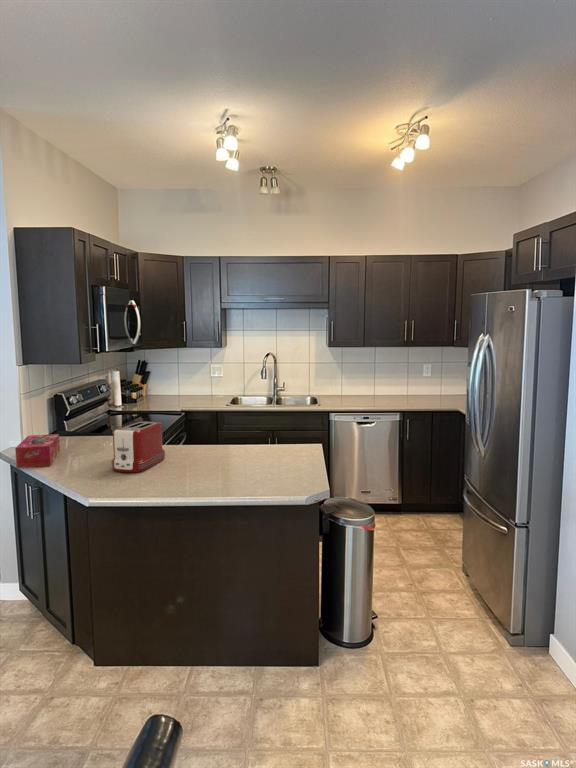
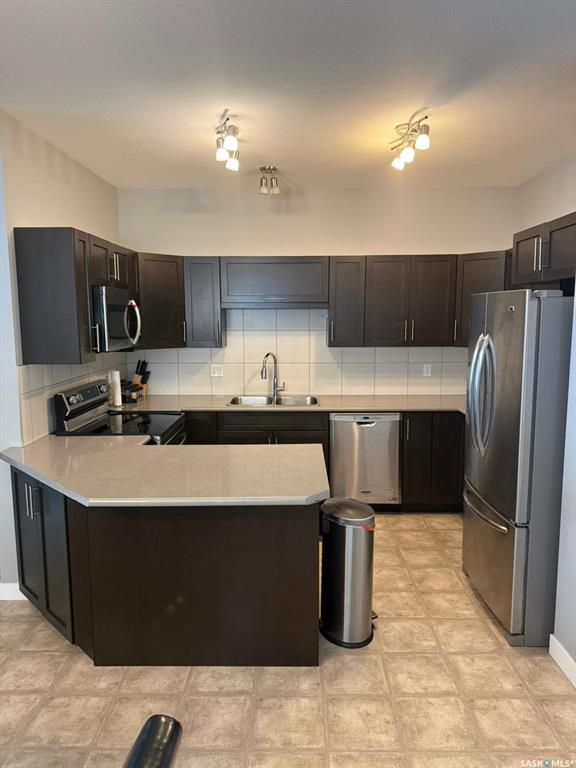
- tissue box [14,433,61,469]
- toaster [110,420,166,473]
